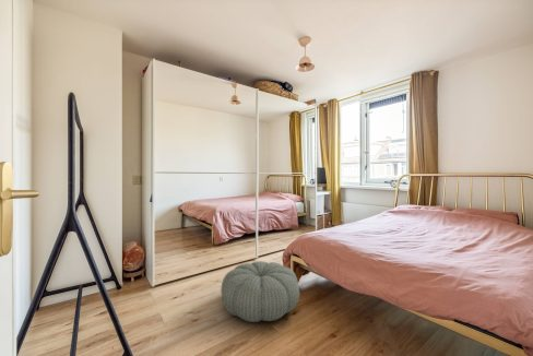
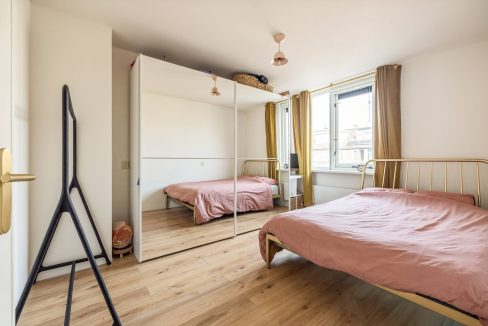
- pouf [220,260,300,323]
